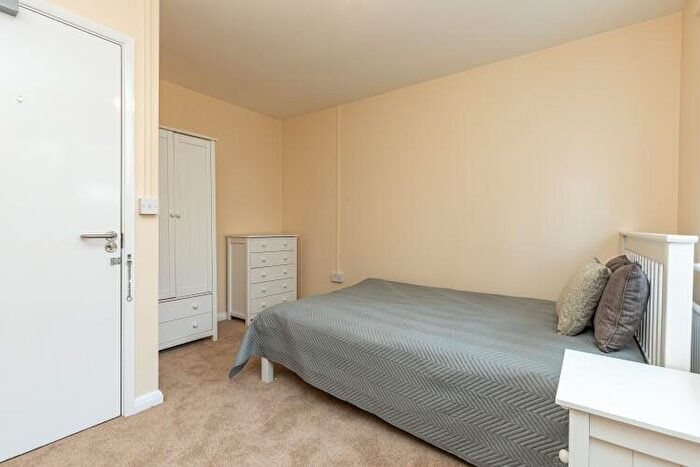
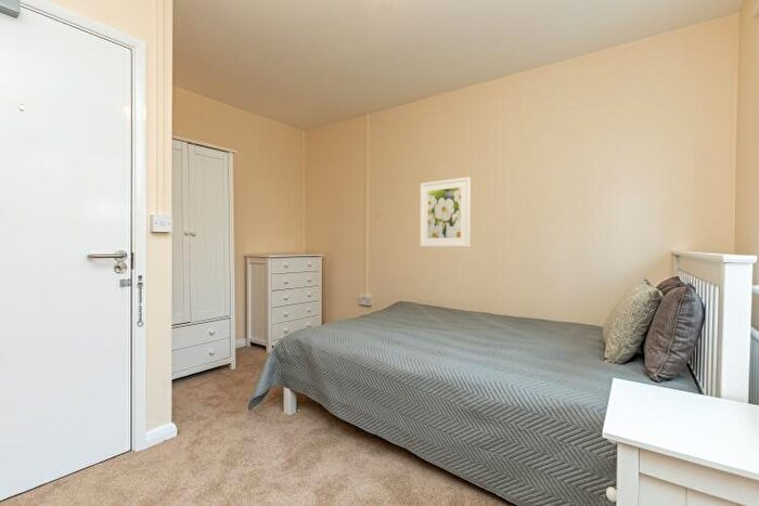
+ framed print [419,177,472,248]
